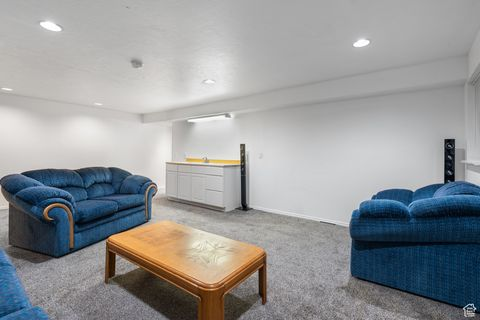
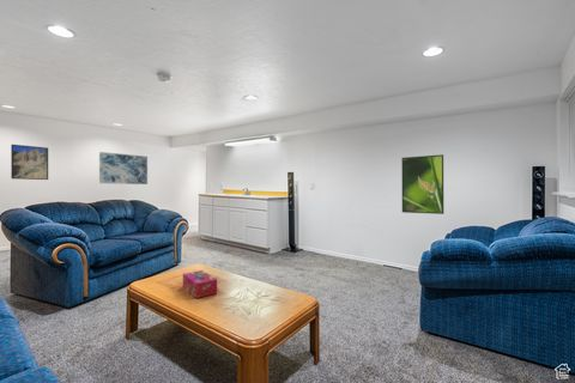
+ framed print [401,153,444,215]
+ wall art [98,151,149,186]
+ tissue box [182,269,218,299]
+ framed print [10,144,49,181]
